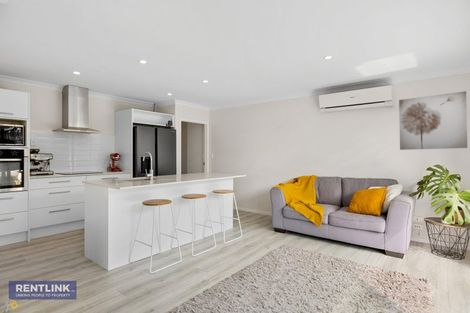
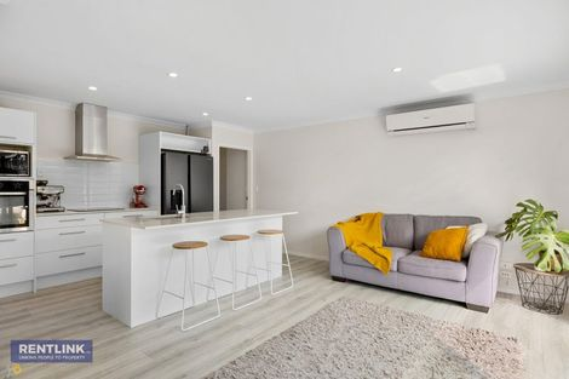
- wall art [398,90,468,151]
